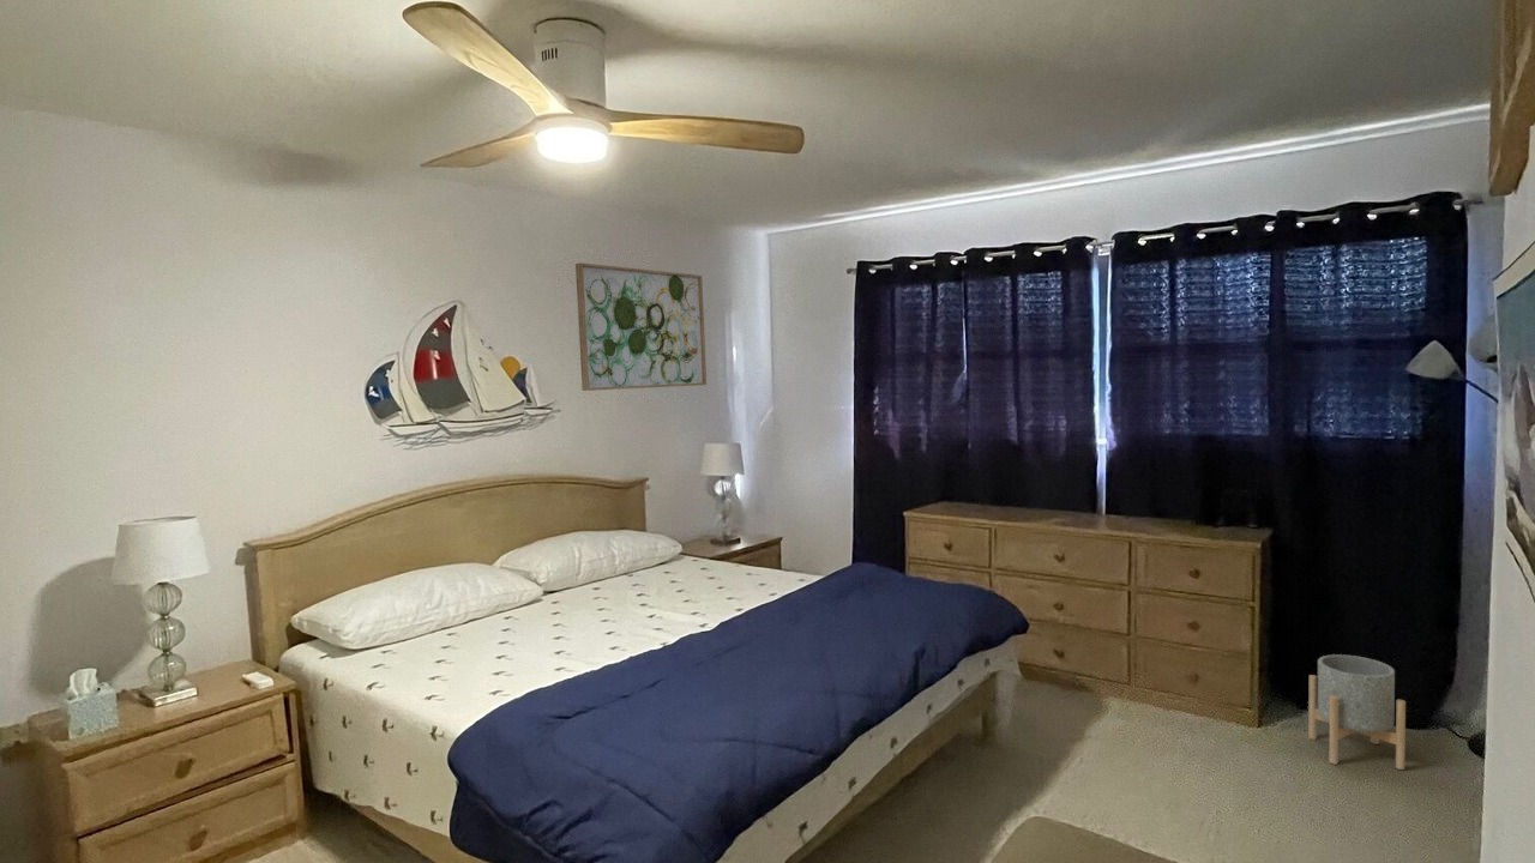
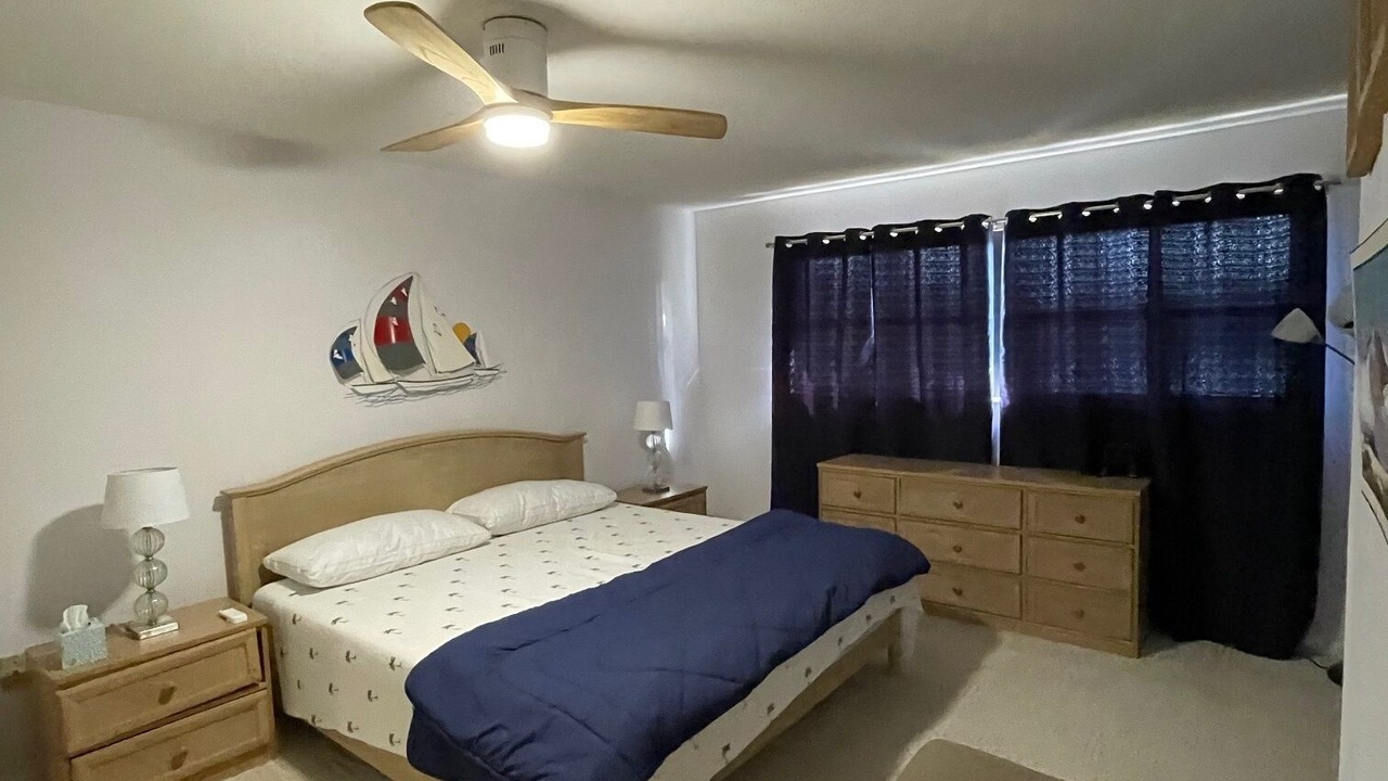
- planter [1307,653,1407,771]
- wall art [574,261,708,392]
